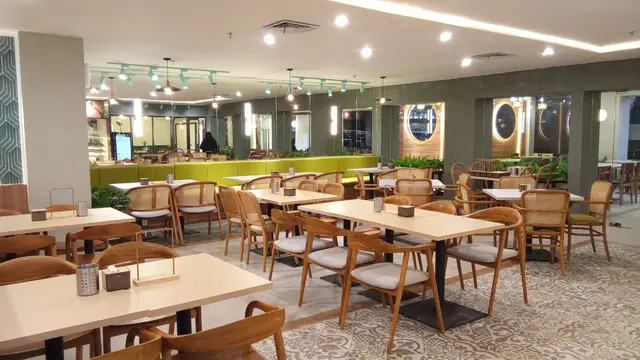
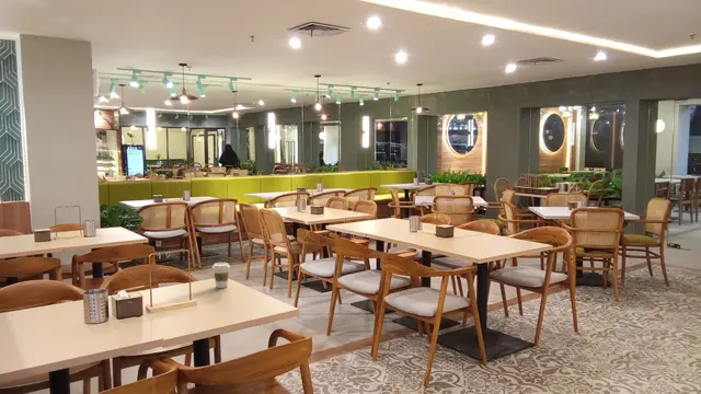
+ coffee cup [211,262,231,289]
